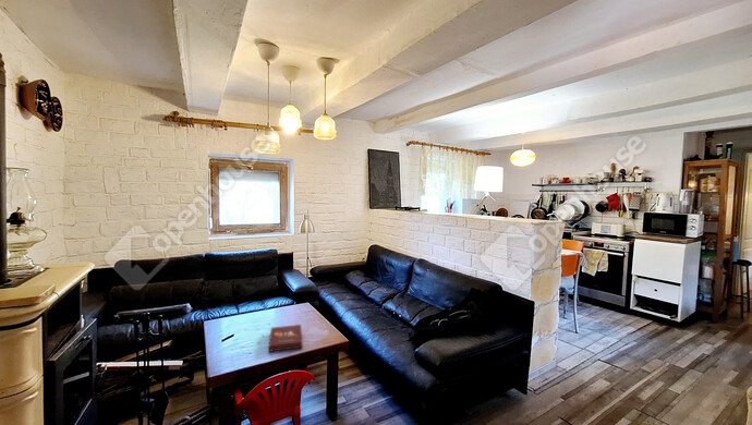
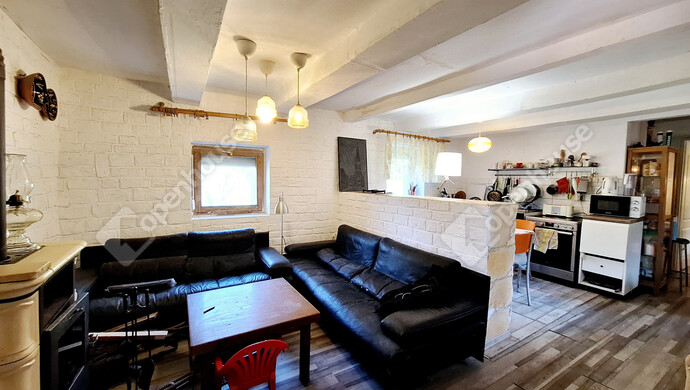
- book [268,324,303,353]
